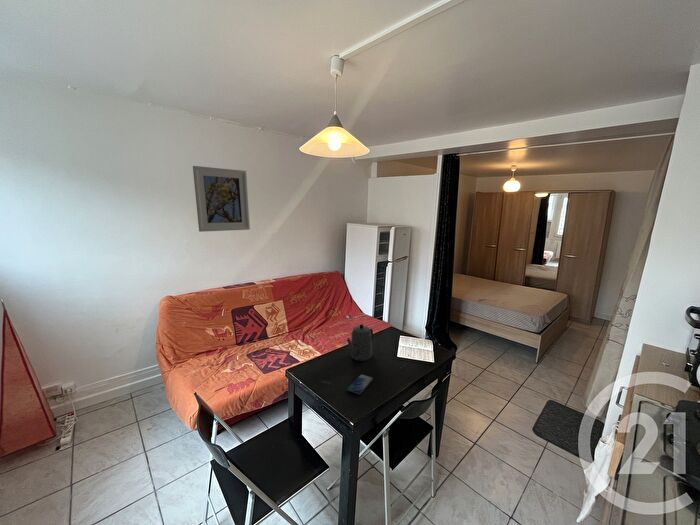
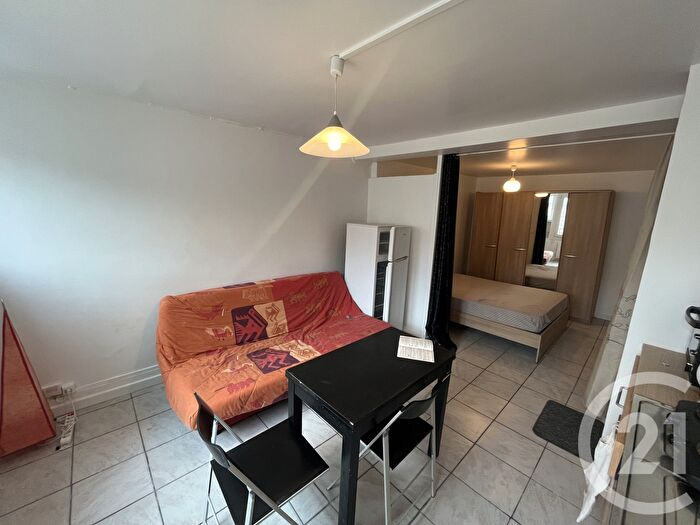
- smartphone [346,373,374,395]
- teapot [346,323,374,362]
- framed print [192,165,251,233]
